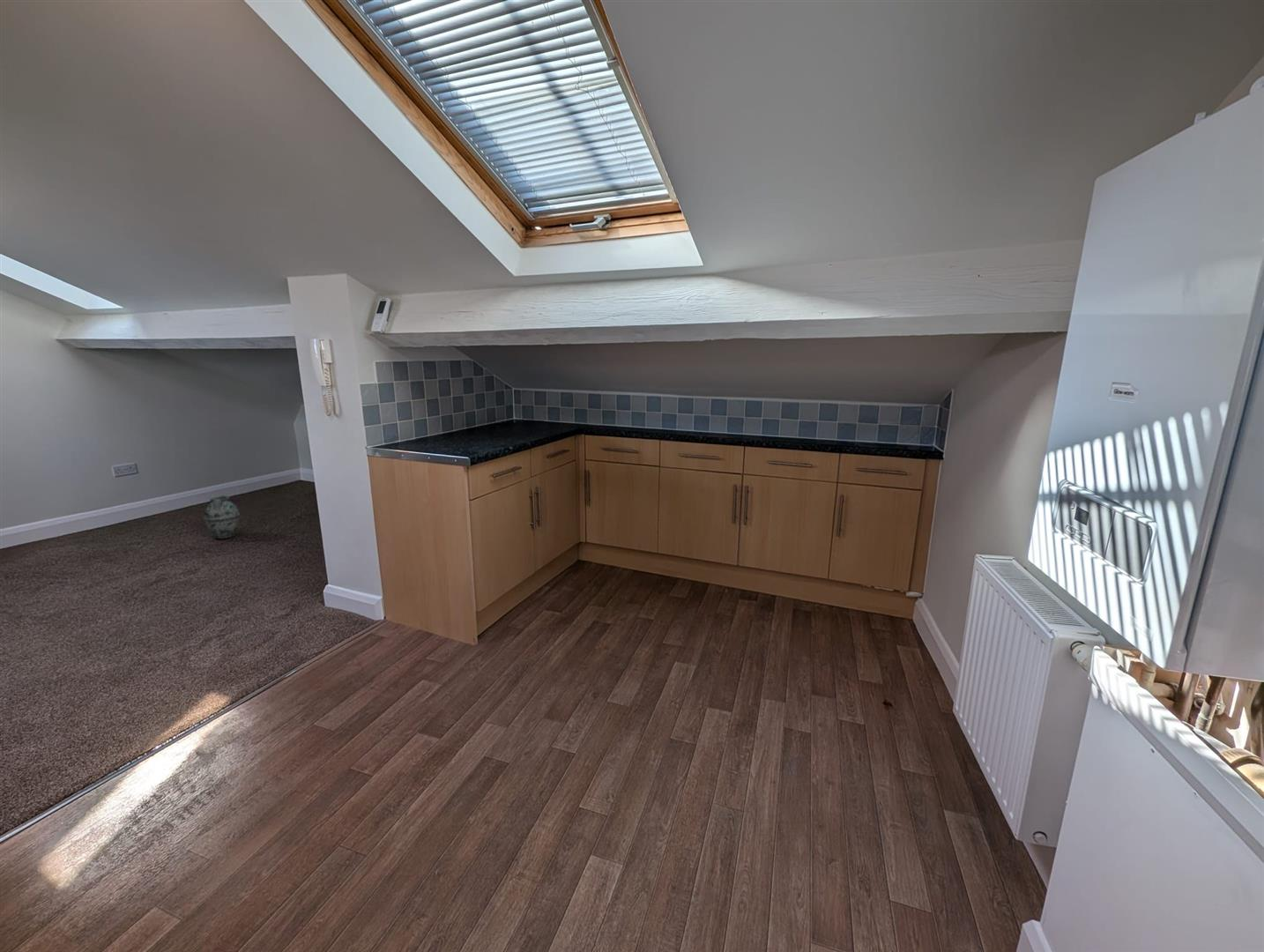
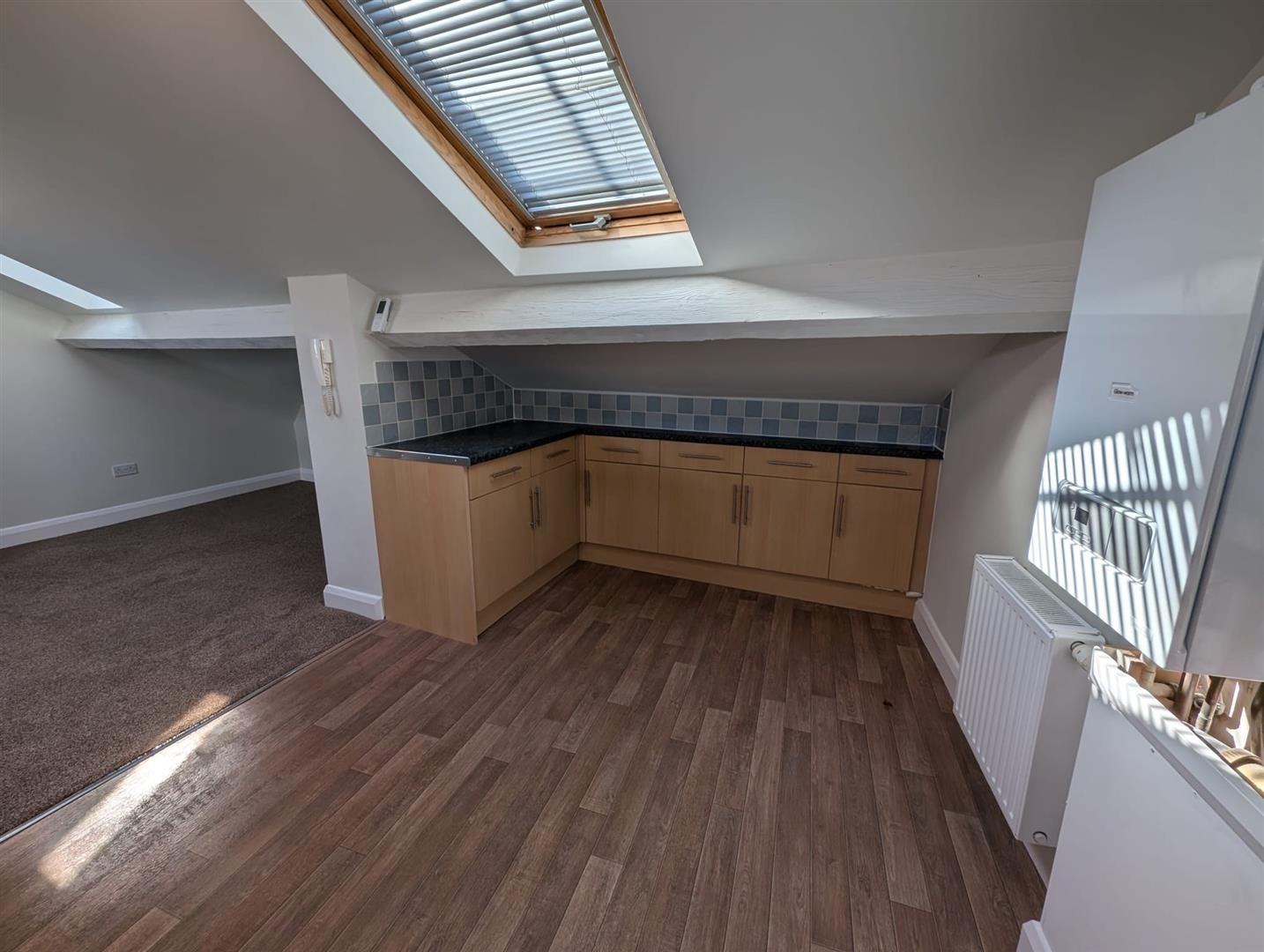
- vase [203,495,241,539]
